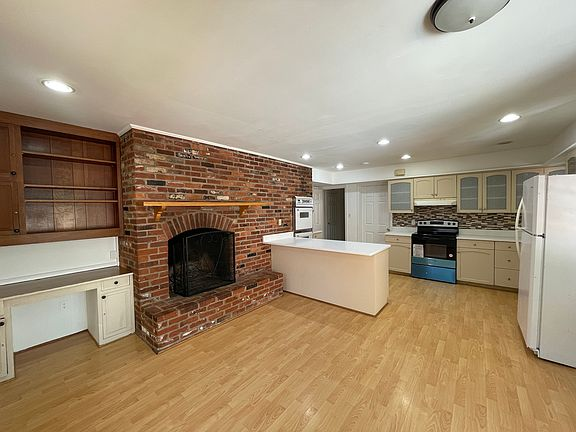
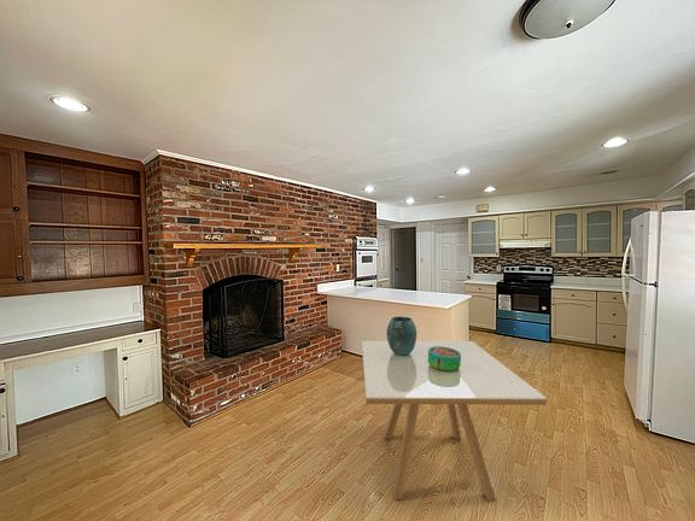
+ decorative bowl [428,346,461,371]
+ vase [386,316,417,356]
+ dining table [361,340,548,502]
